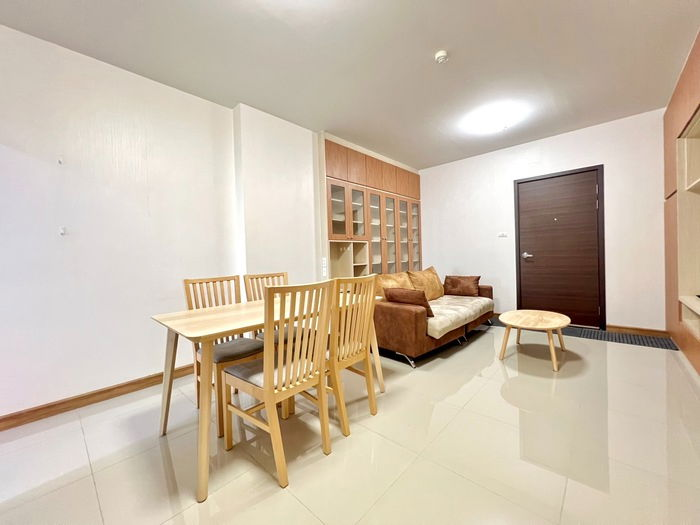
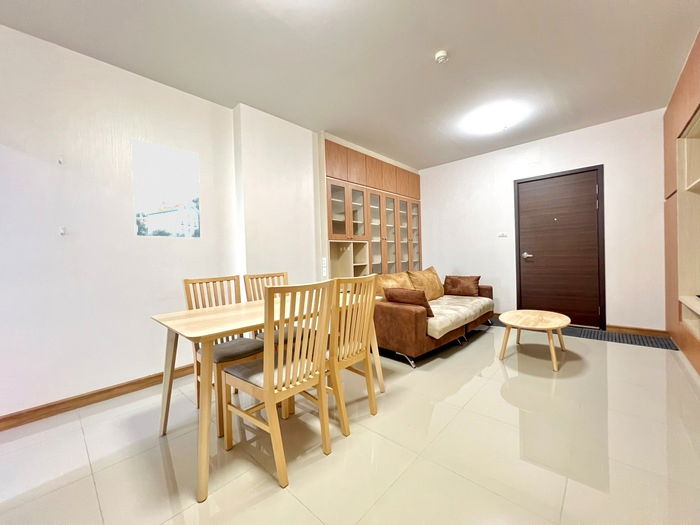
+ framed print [130,137,202,240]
